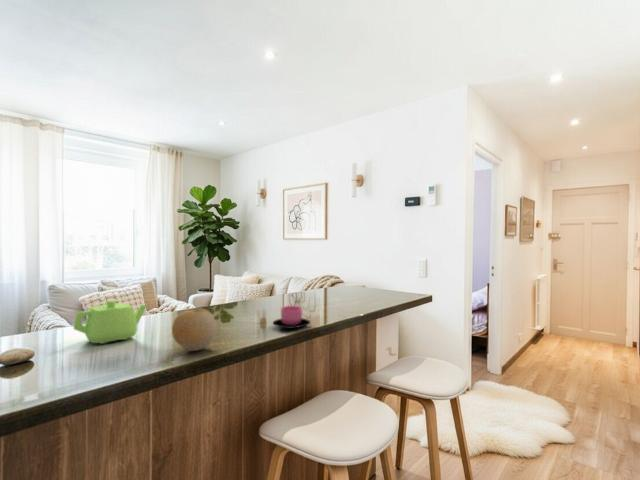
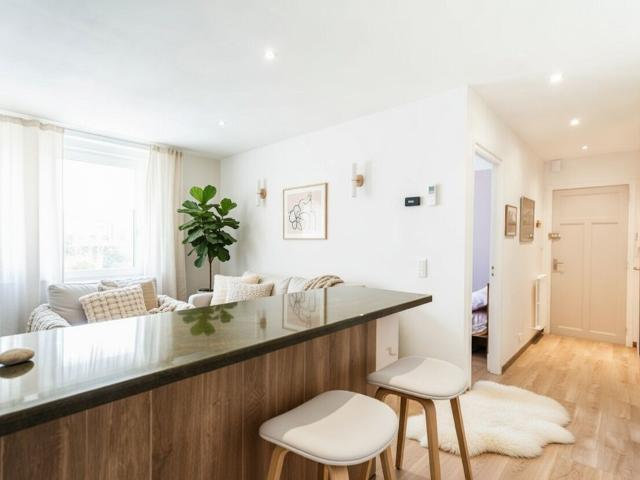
- fruit [171,307,218,352]
- teapot [72,299,148,345]
- cup [272,305,311,330]
